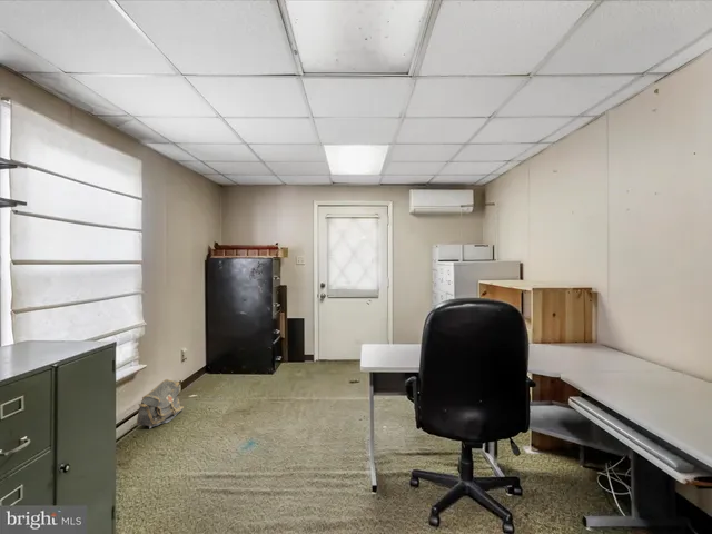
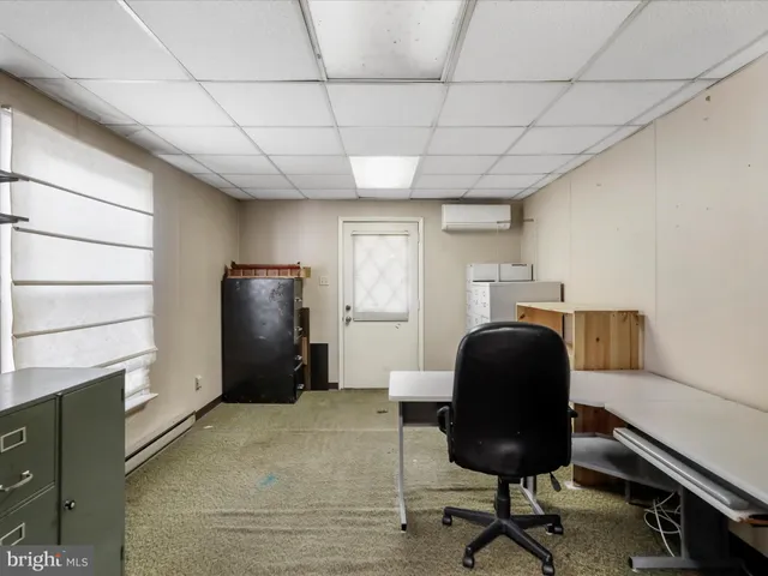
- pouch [135,378,185,429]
